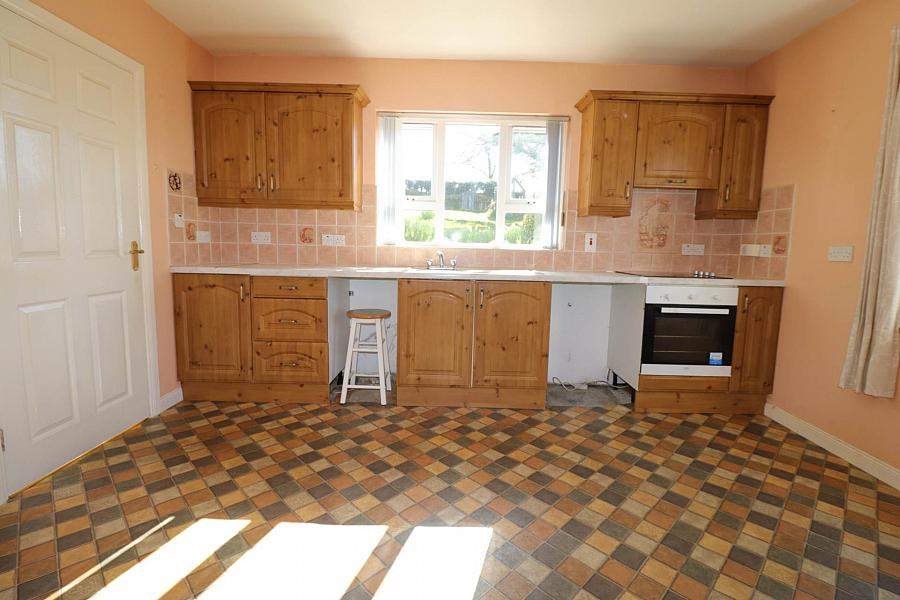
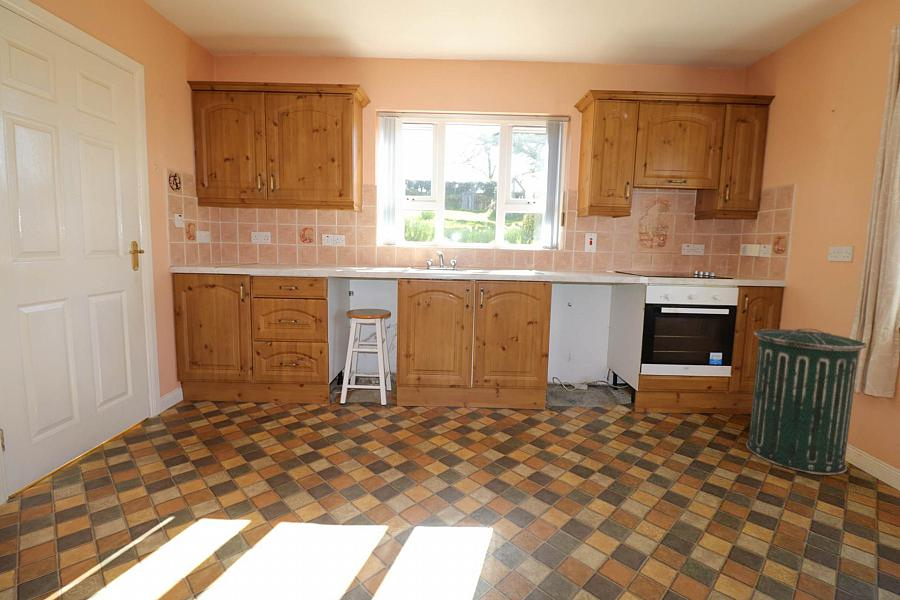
+ trash can [745,328,868,476]
